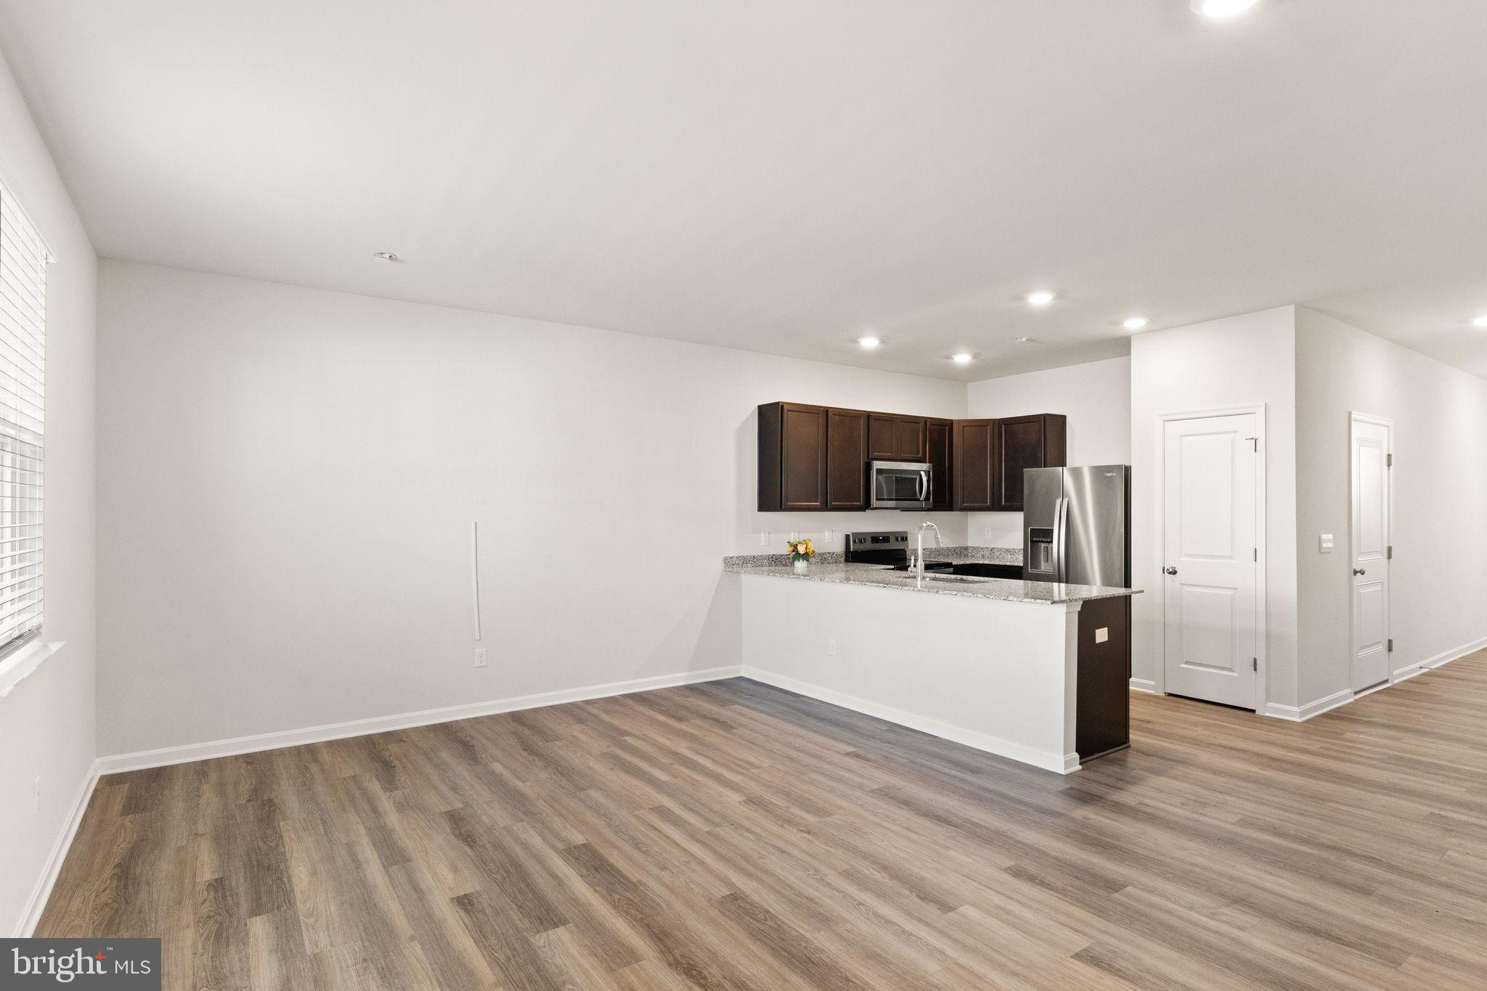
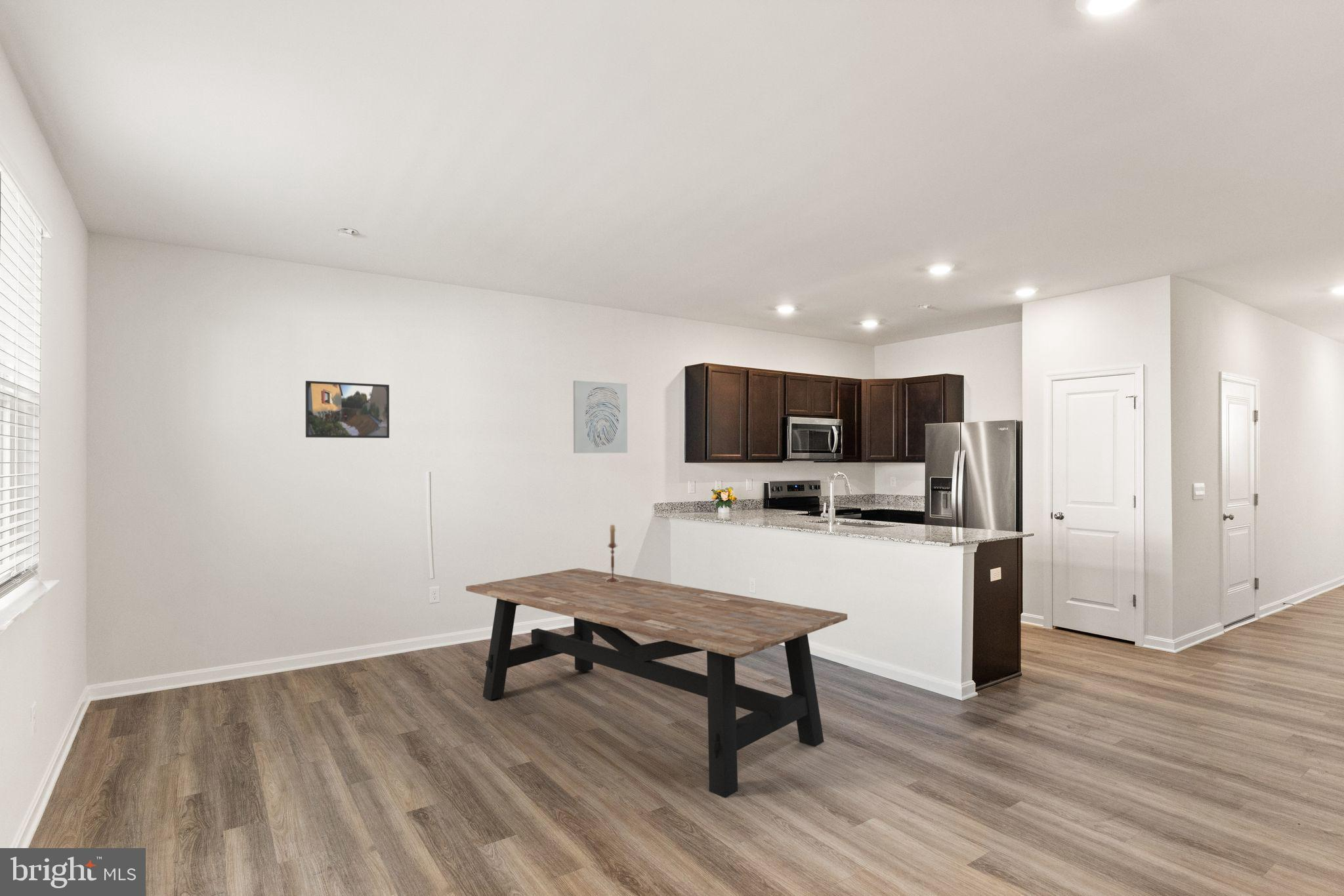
+ wall art [573,380,628,454]
+ dining table [465,567,848,798]
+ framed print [305,380,390,439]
+ candlestick [605,524,620,583]
